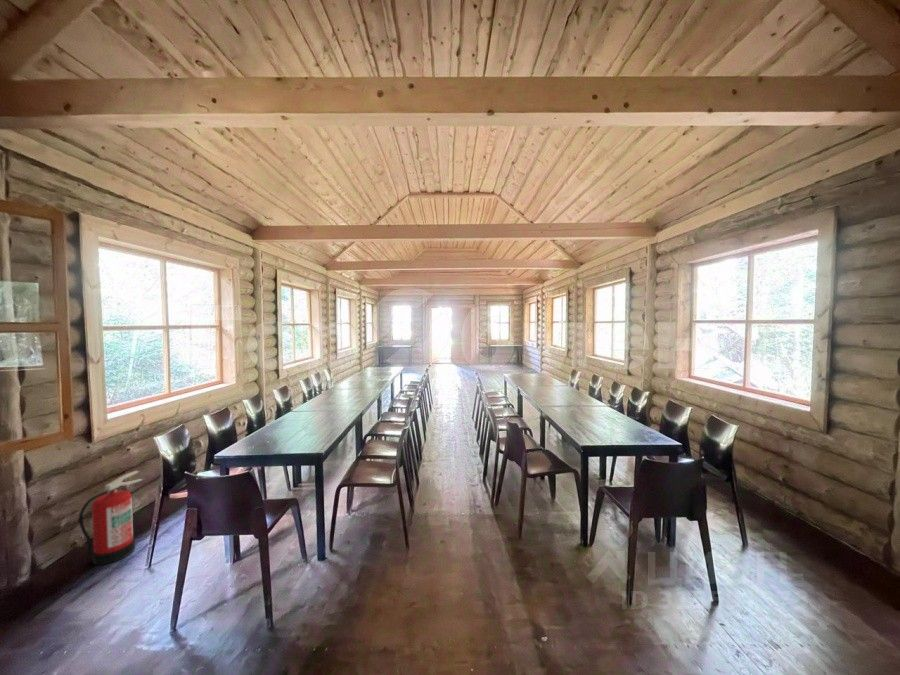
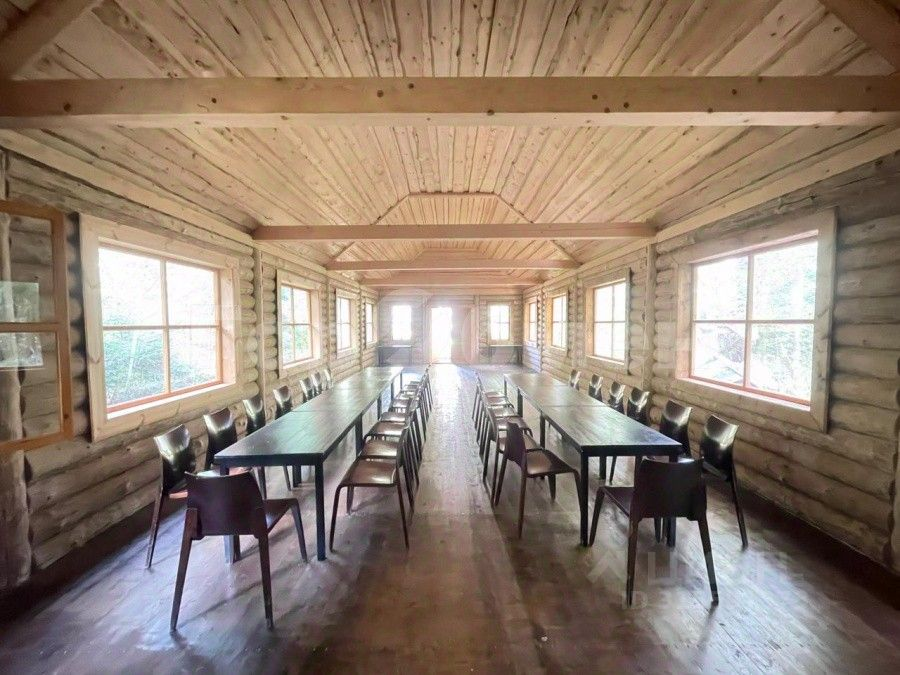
- fire extinguisher [78,470,144,566]
